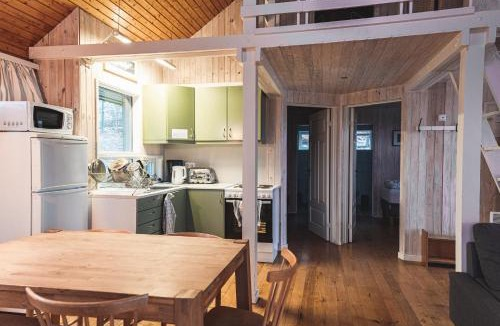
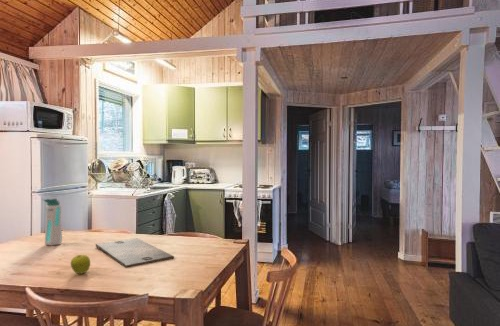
+ fruit [70,254,91,275]
+ water bottle [41,197,63,247]
+ cutting board [95,237,175,269]
